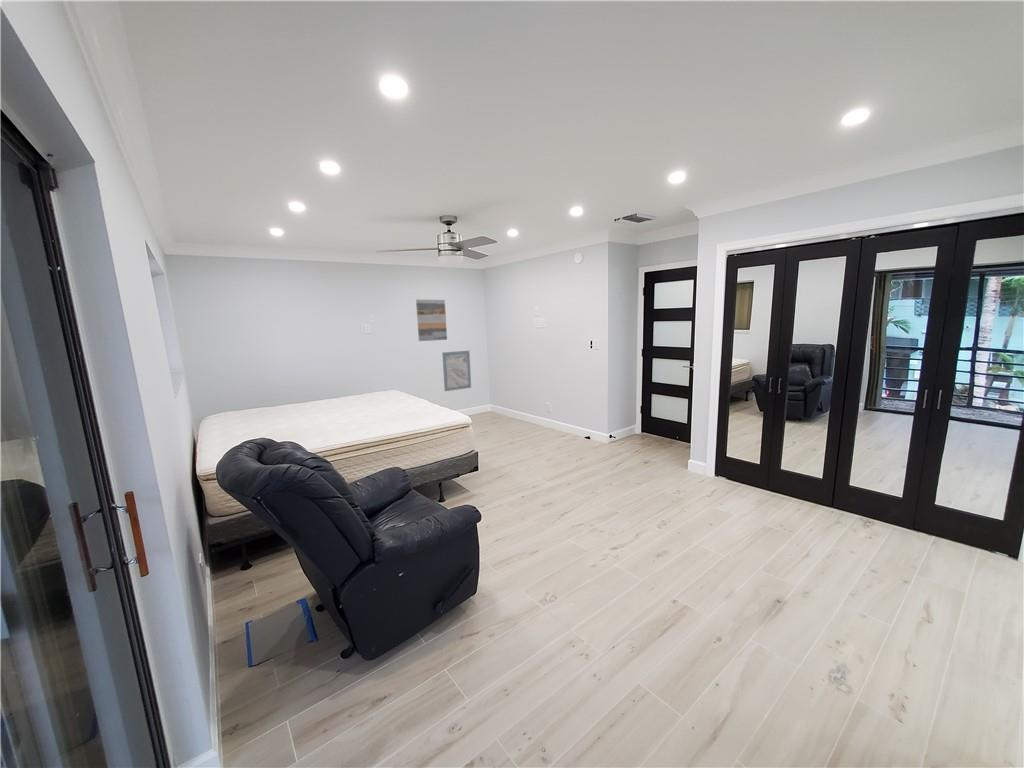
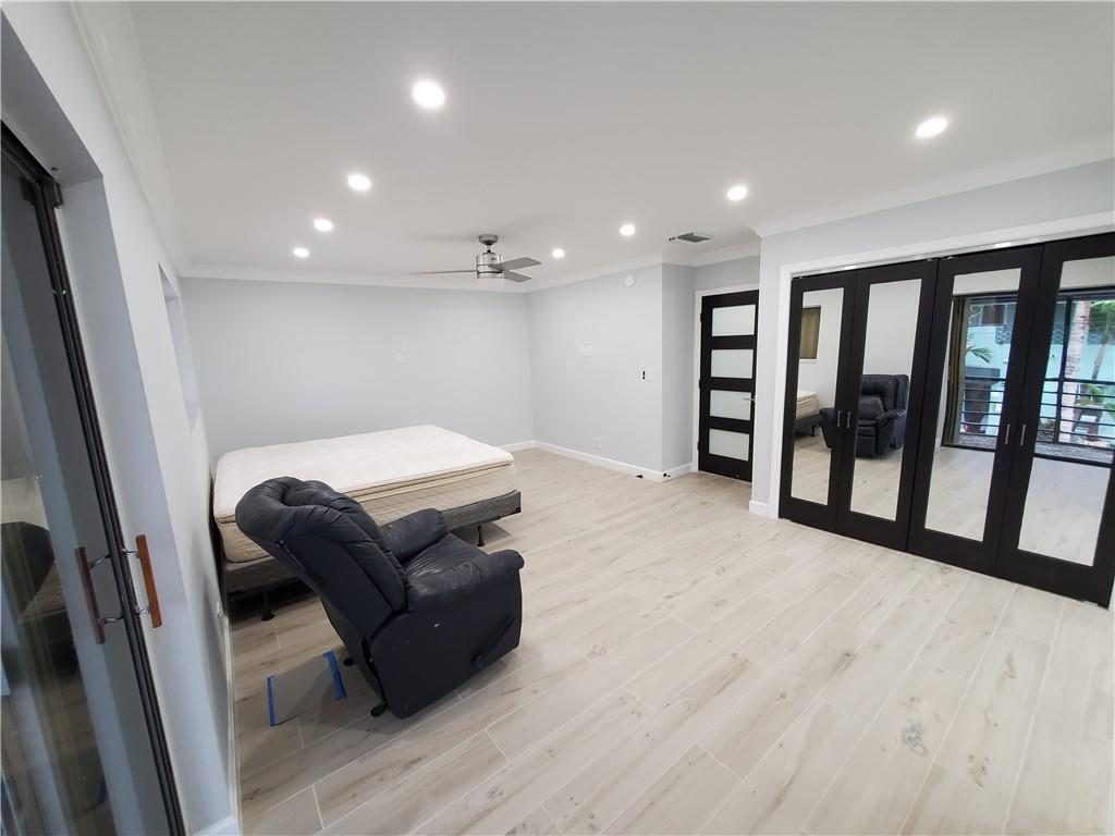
- wall art [415,299,448,342]
- wall art [441,350,472,392]
